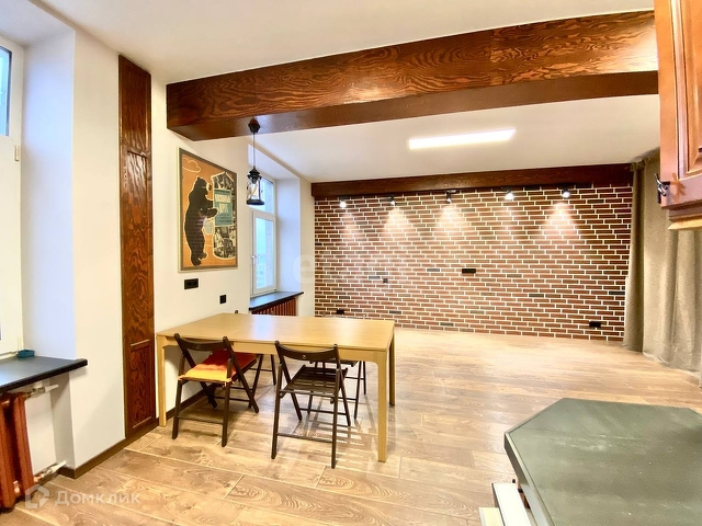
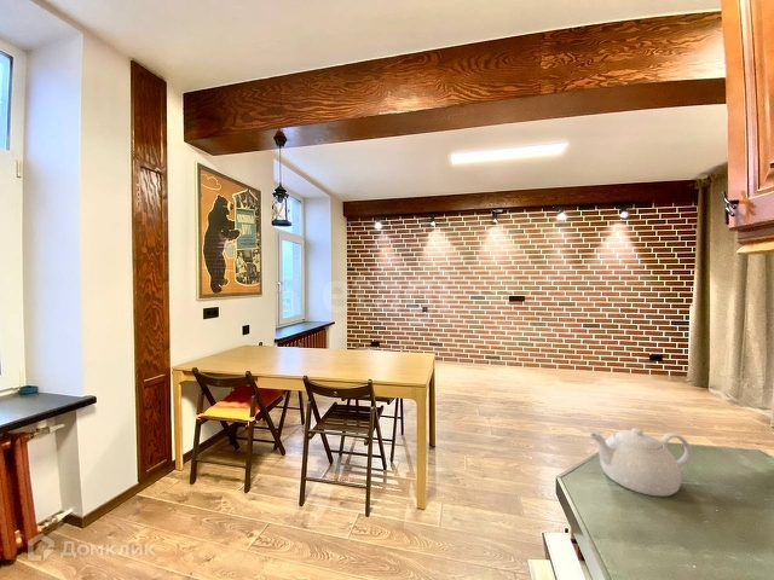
+ teapot [589,427,693,498]
